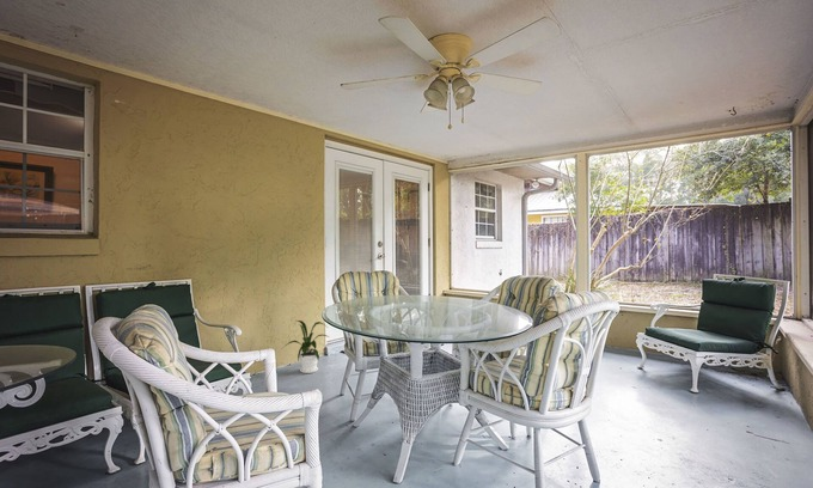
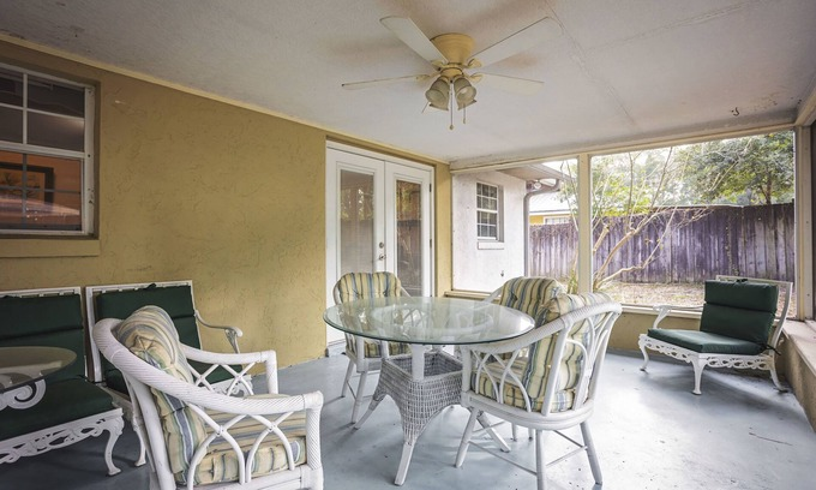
- house plant [280,319,330,374]
